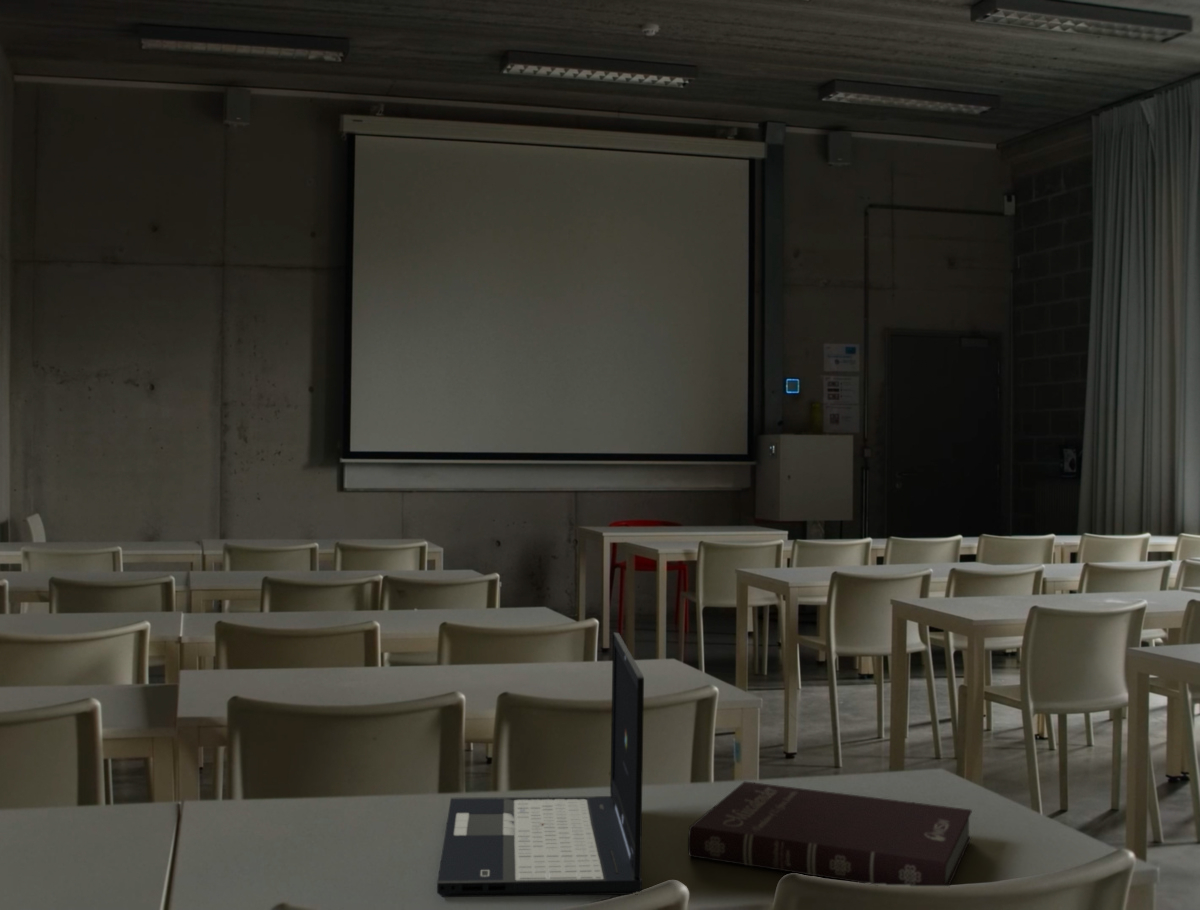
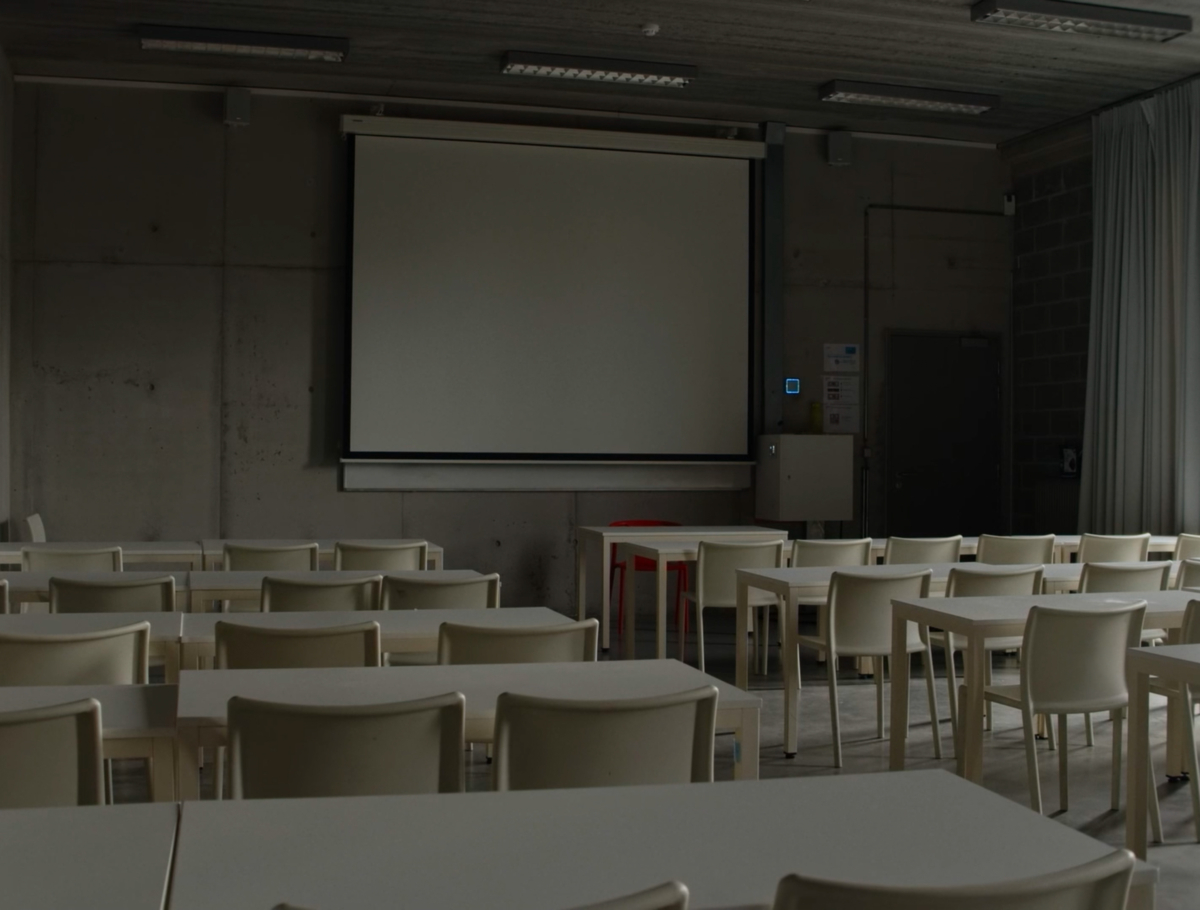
- laptop [436,632,645,898]
- book [687,780,973,887]
